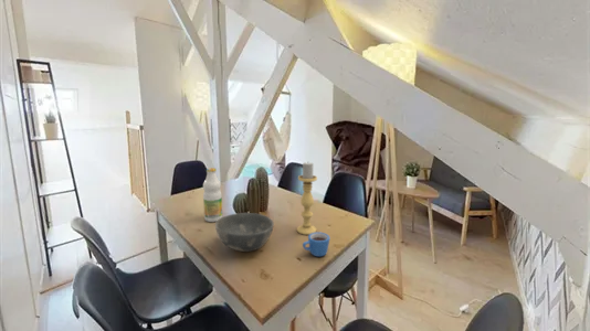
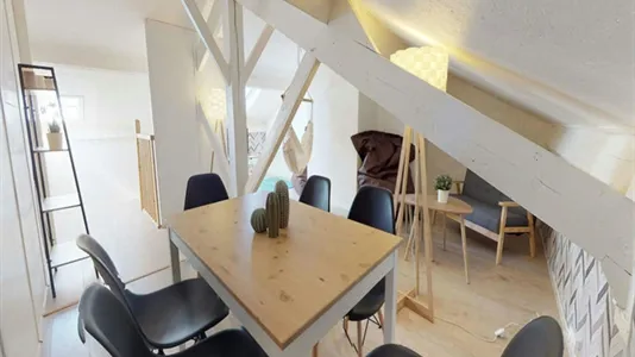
- bowl [214,212,275,253]
- bottle [202,167,223,223]
- candle holder [296,161,318,236]
- mug [302,231,330,257]
